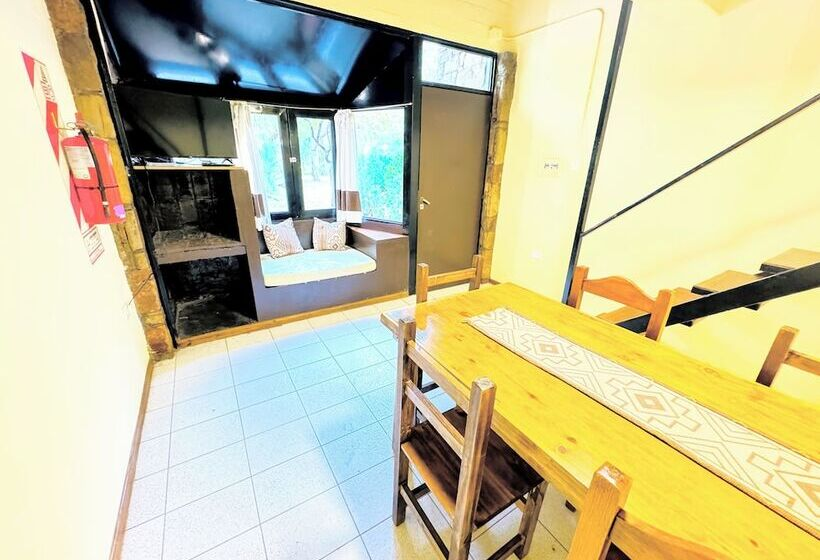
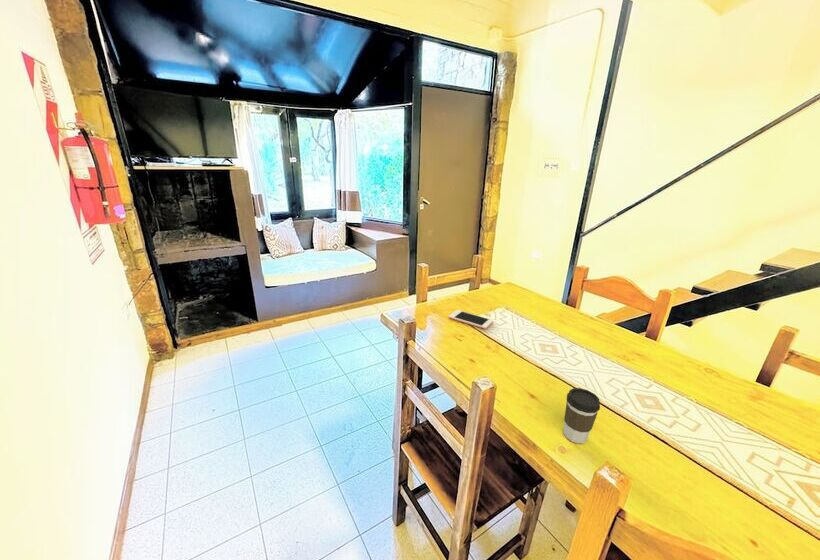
+ cell phone [447,309,494,330]
+ coffee cup [562,387,601,444]
